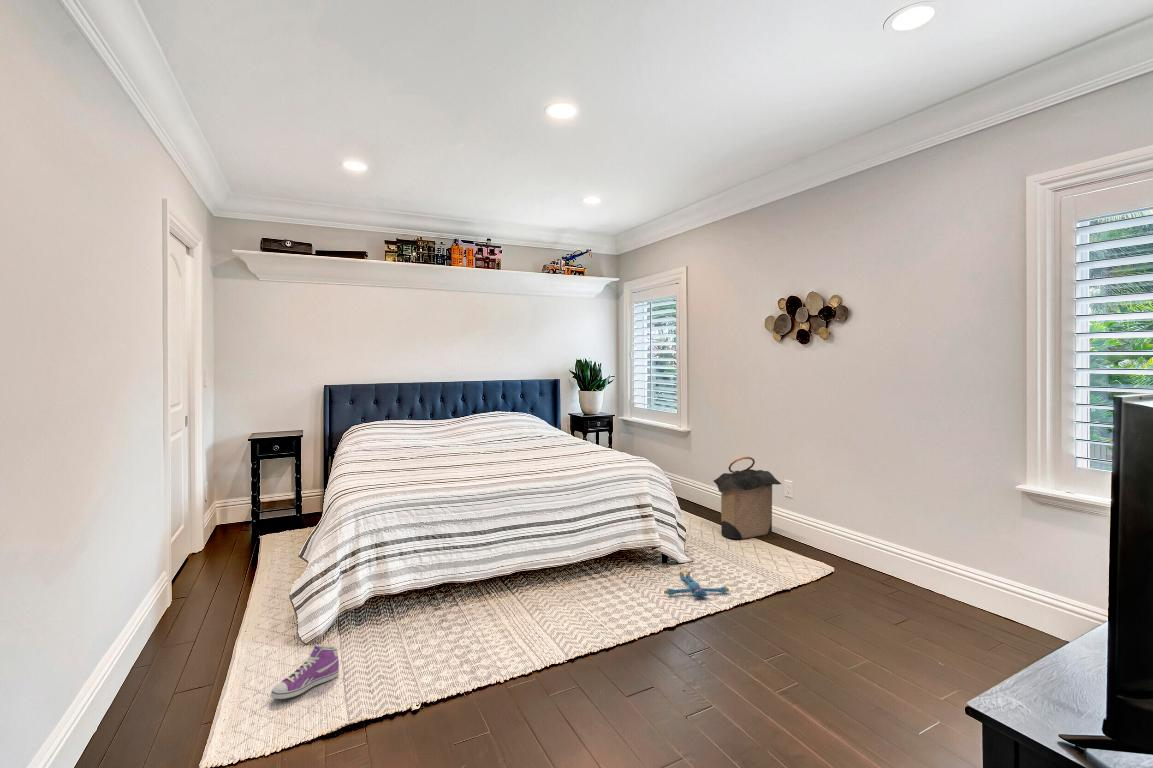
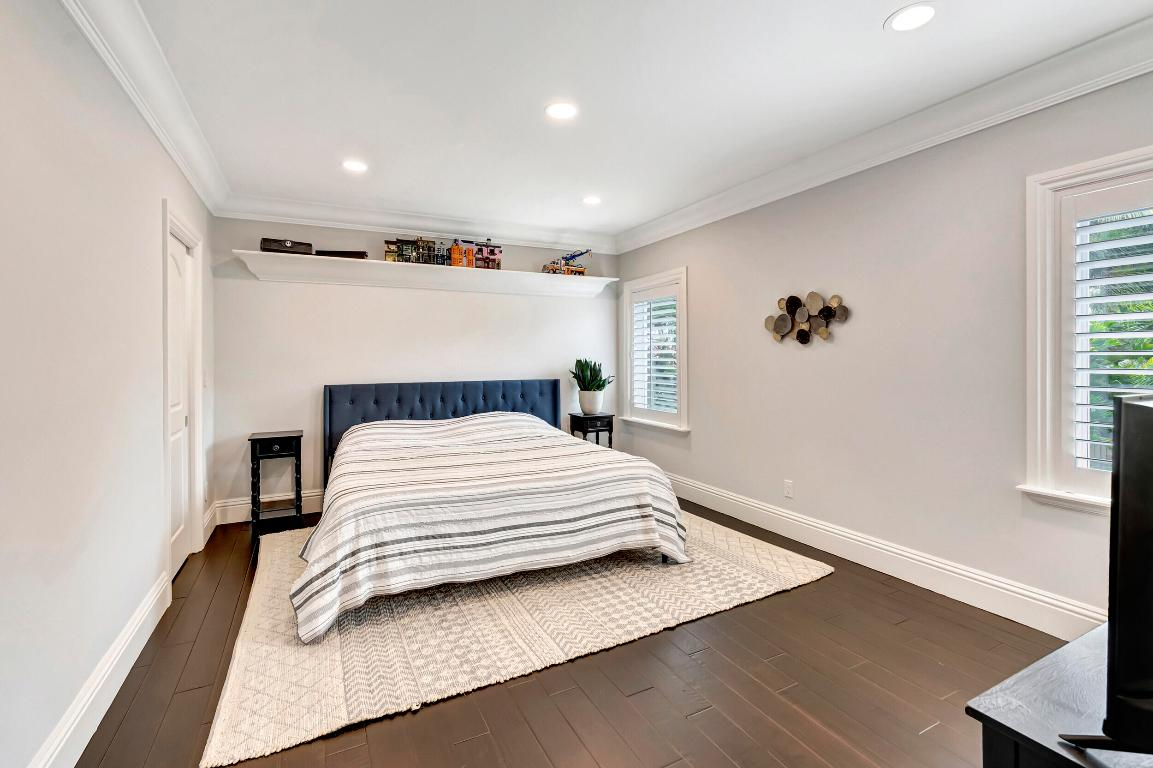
- sneaker [270,644,340,700]
- laundry hamper [713,456,782,540]
- plush toy [663,571,730,598]
